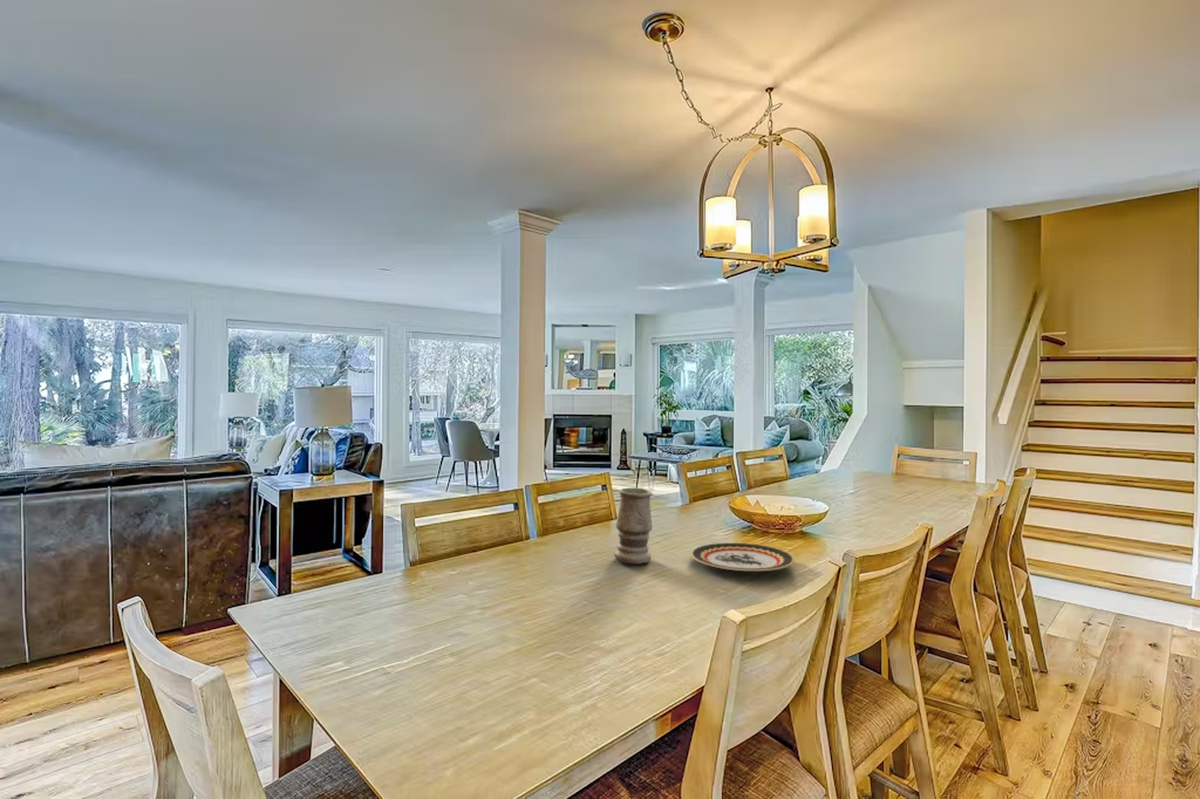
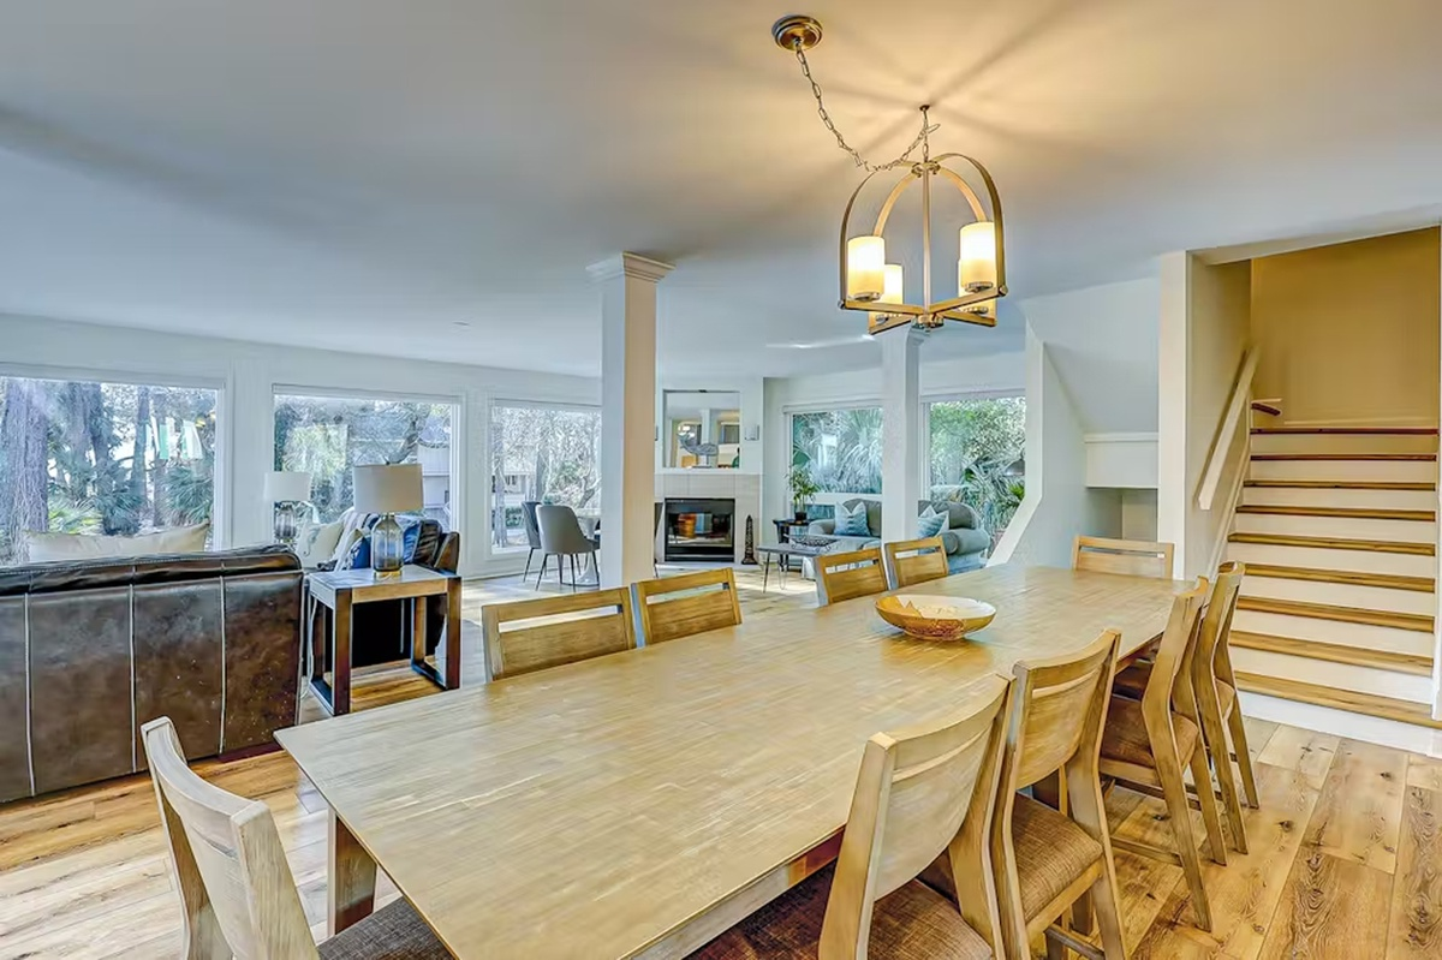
- vase [613,487,653,565]
- plate [690,542,795,572]
